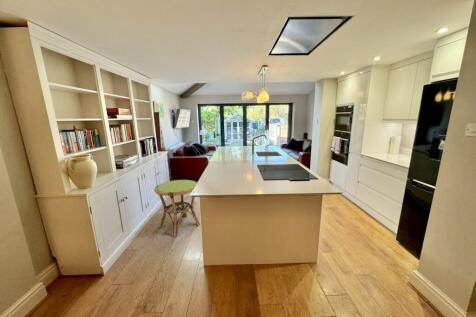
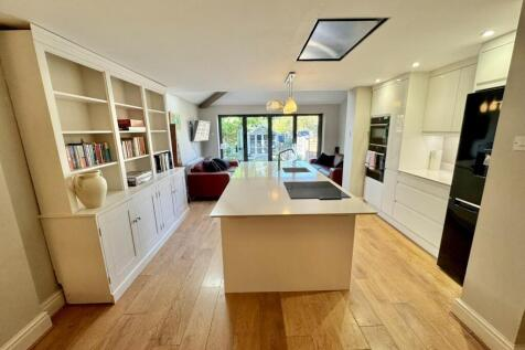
- side table [153,179,201,238]
